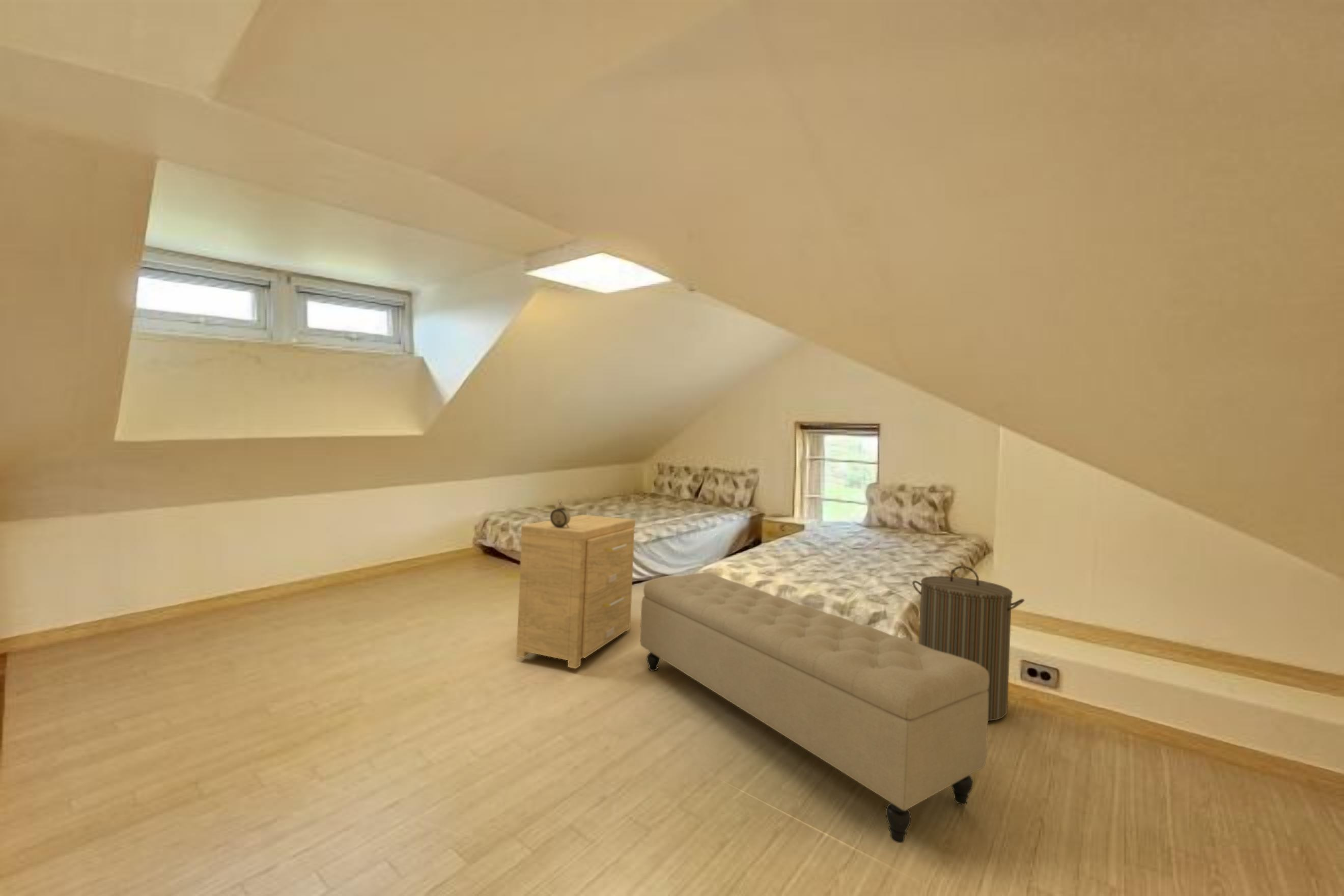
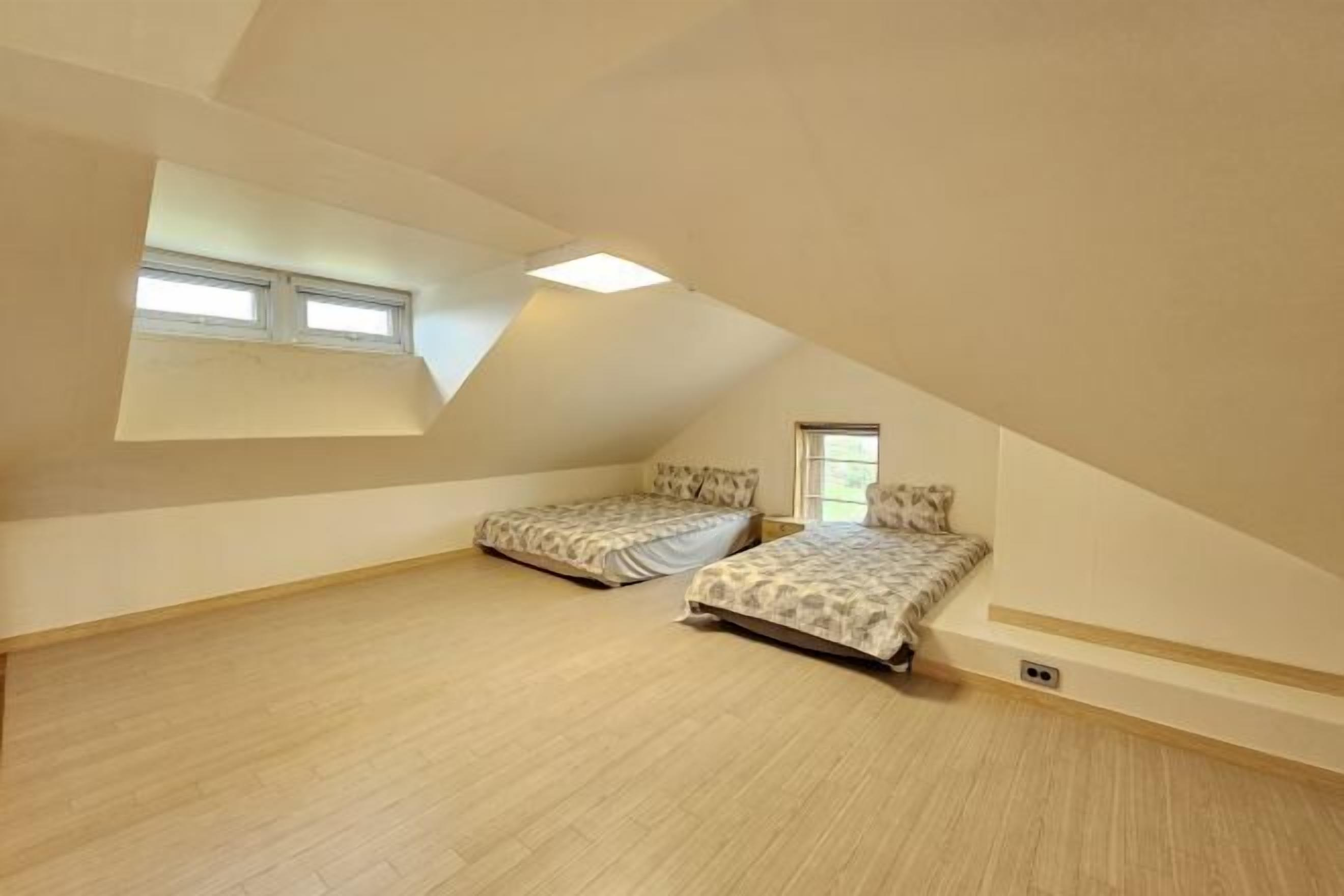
- side table [516,514,636,669]
- bench [639,572,989,844]
- alarm clock [550,499,571,528]
- laundry hamper [912,565,1025,721]
